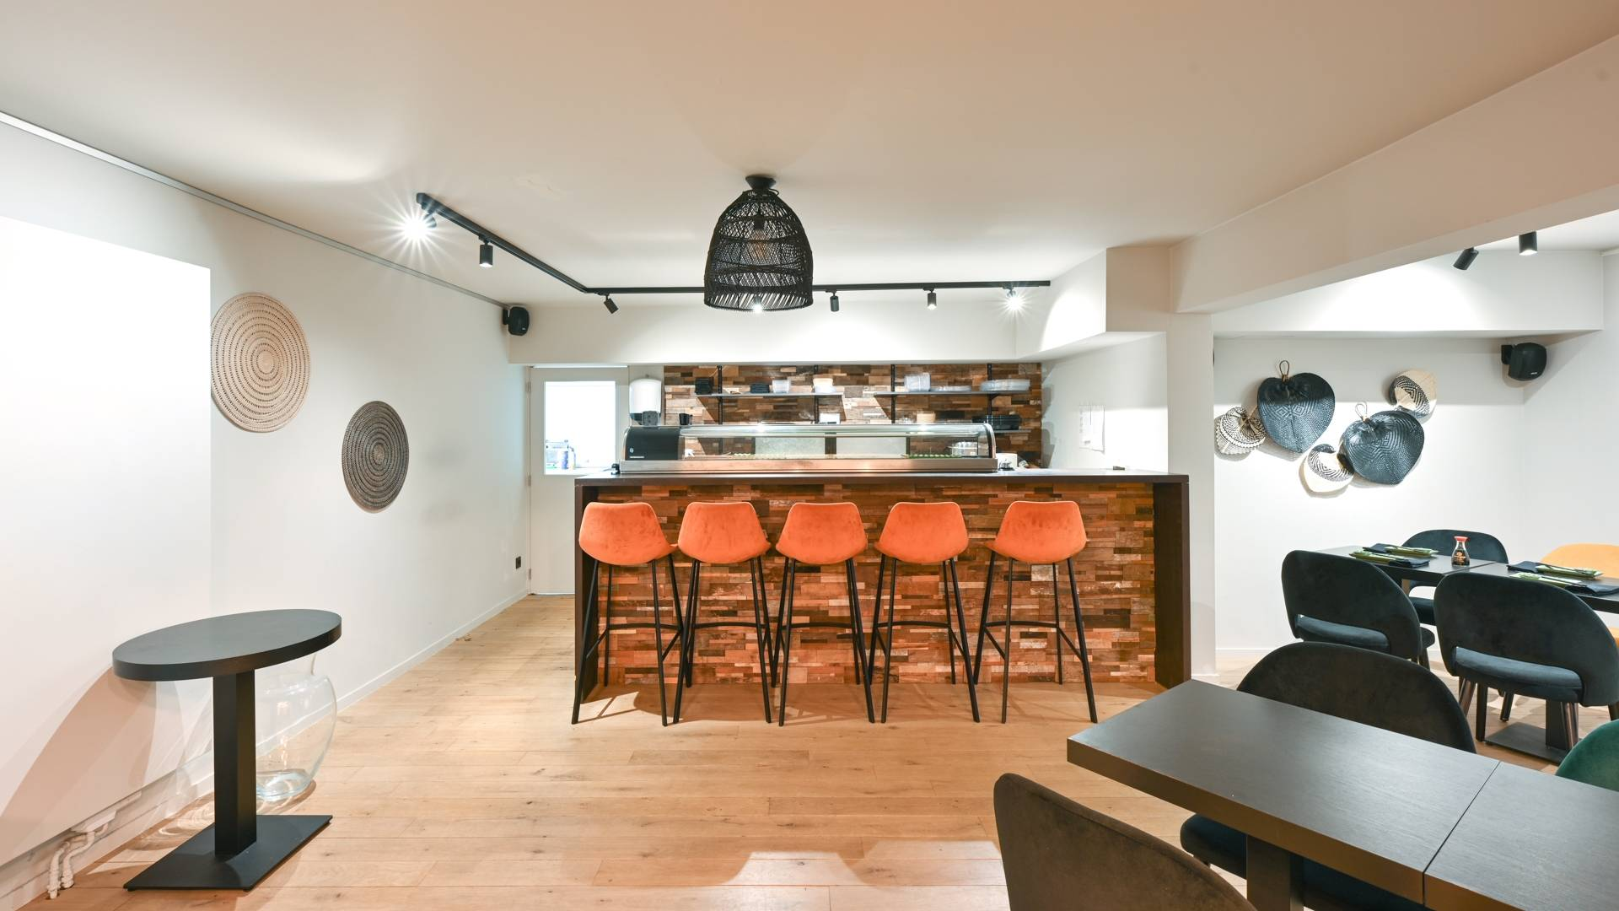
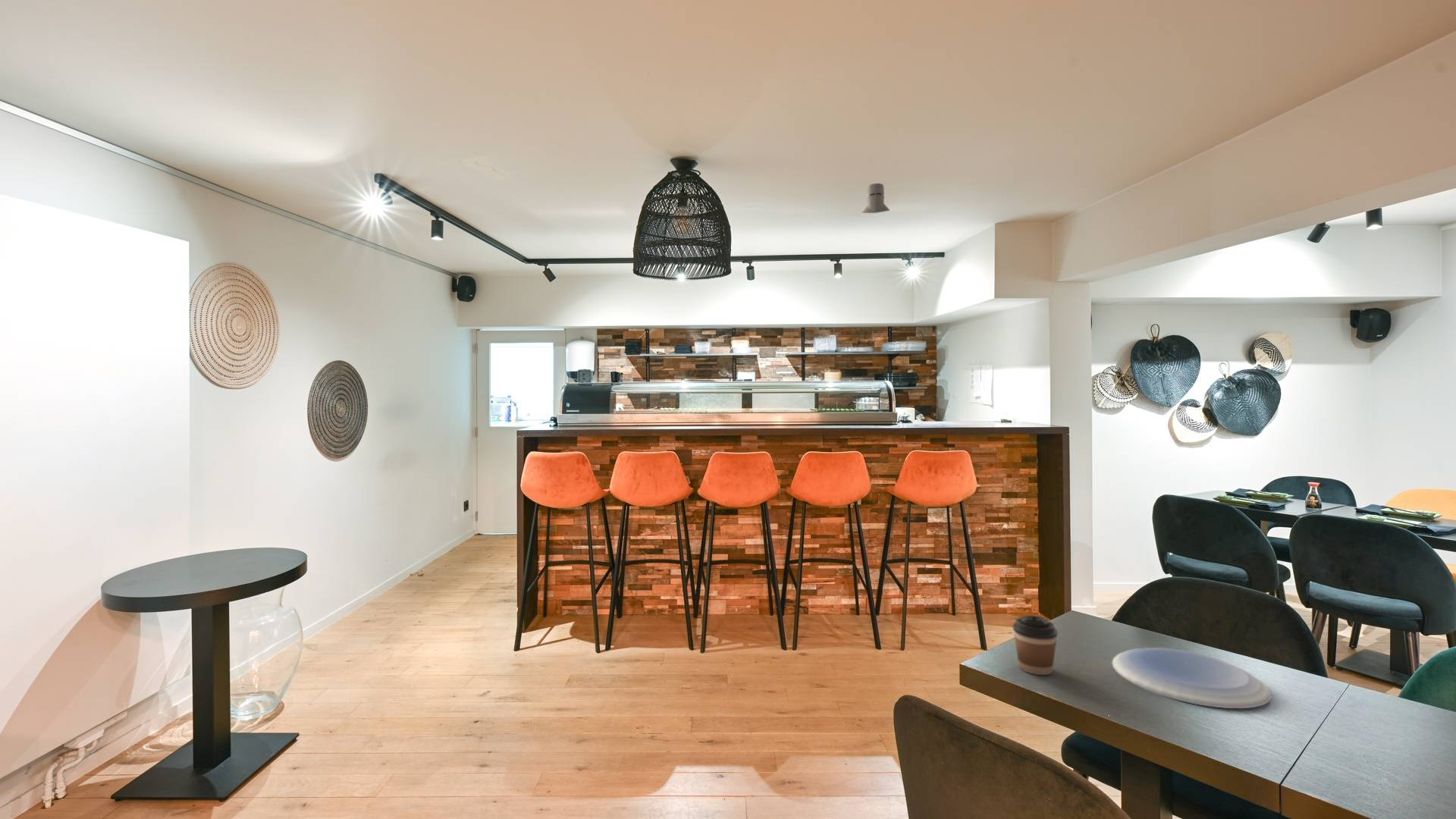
+ plate [1111,647,1272,709]
+ knight helmet [861,183,890,214]
+ coffee cup [1012,614,1059,676]
